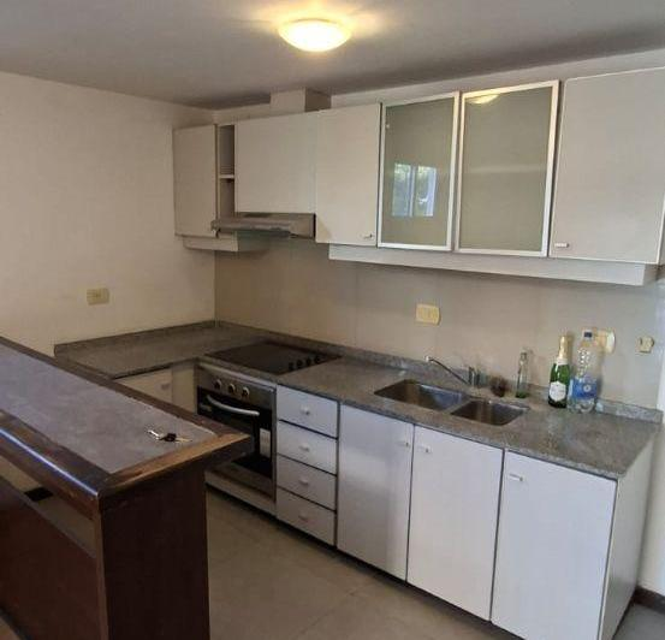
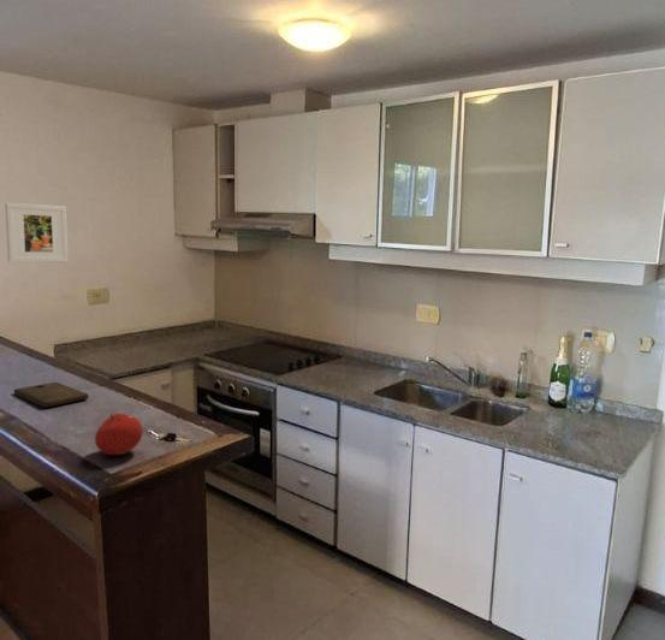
+ cutting board [13,381,89,409]
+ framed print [4,202,70,263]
+ fruit [94,411,144,456]
